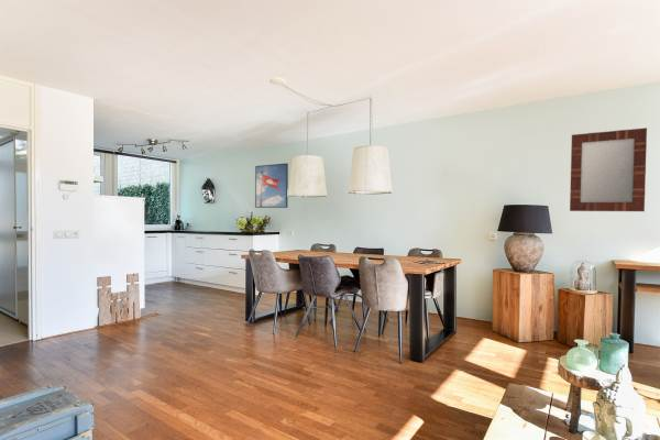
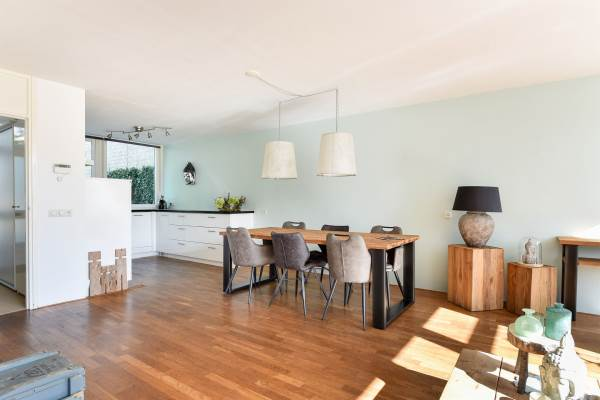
- home mirror [569,127,648,212]
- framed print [254,162,289,209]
